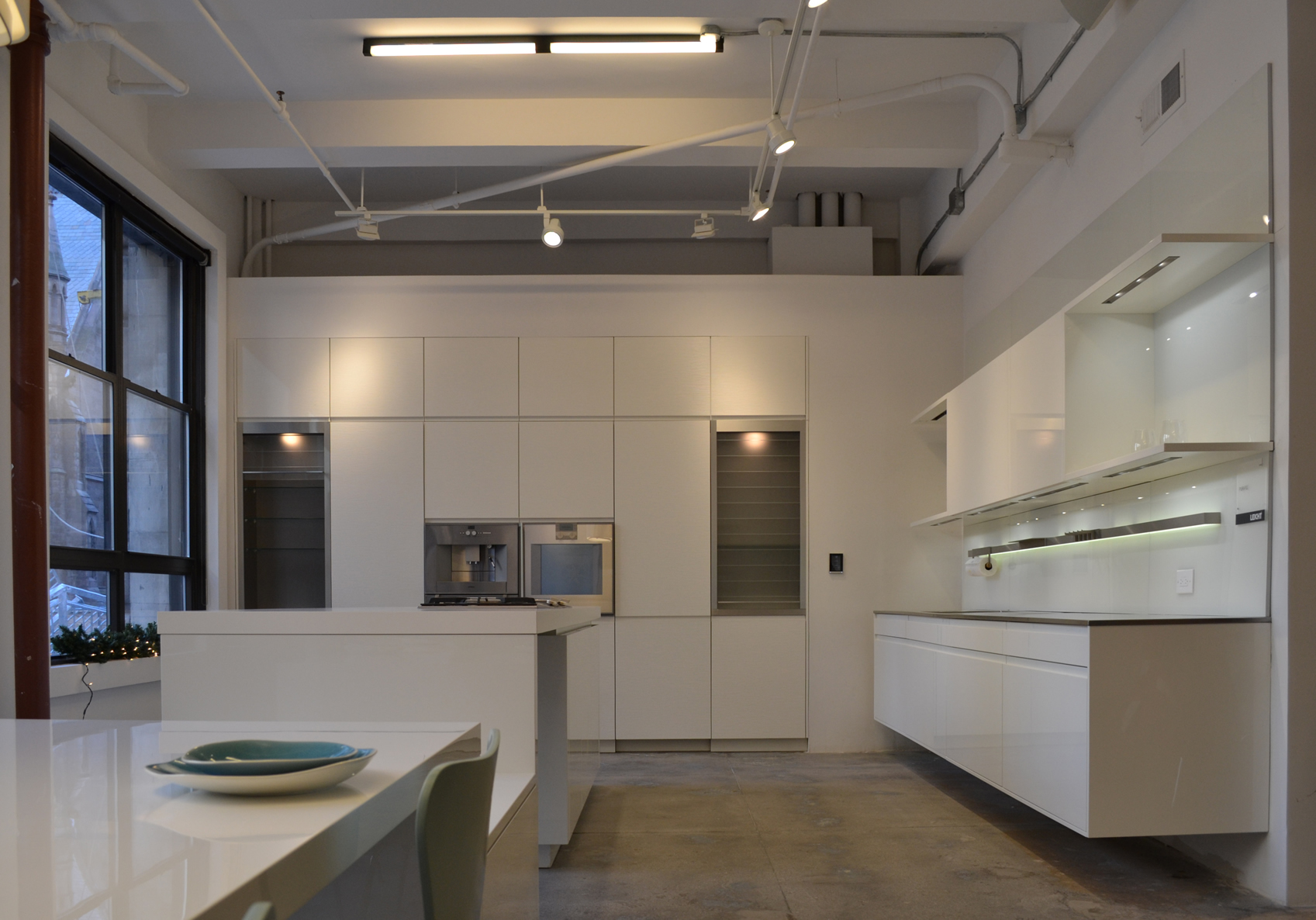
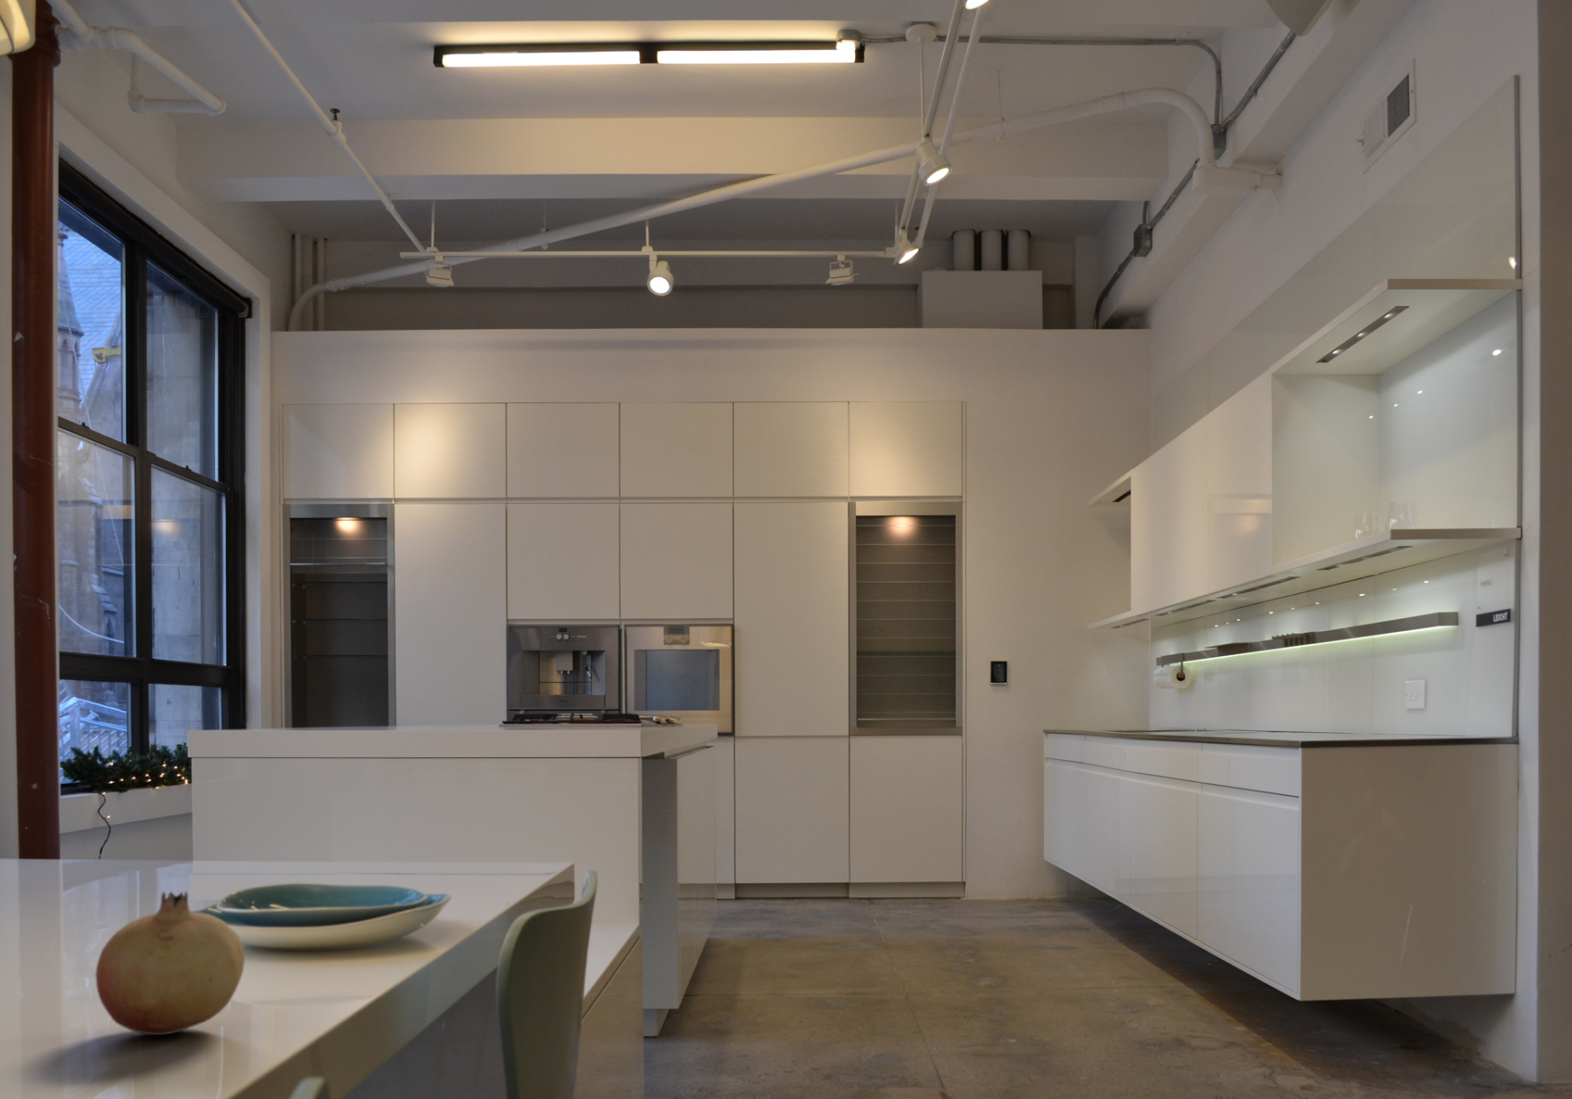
+ fruit [94,890,246,1036]
